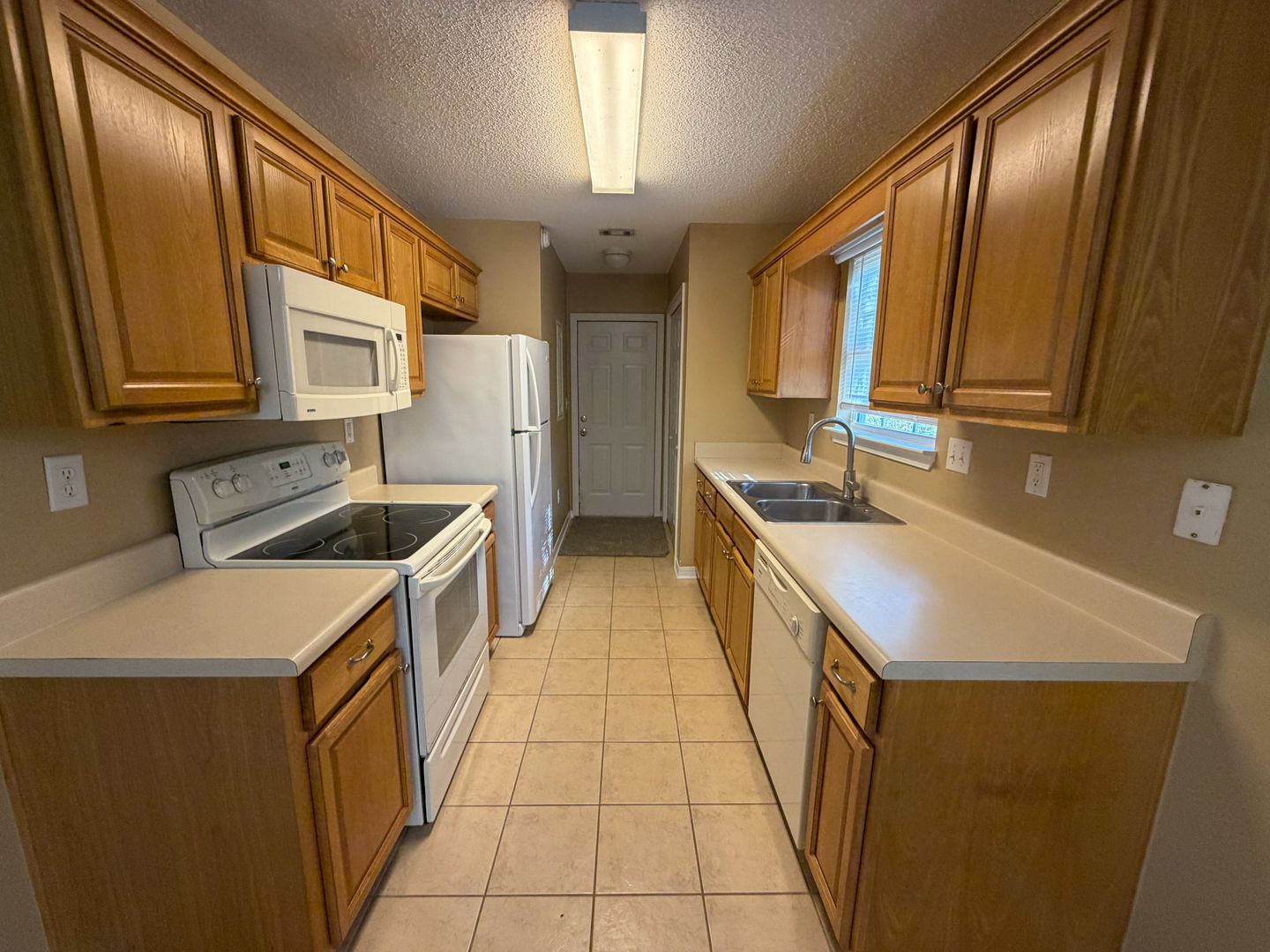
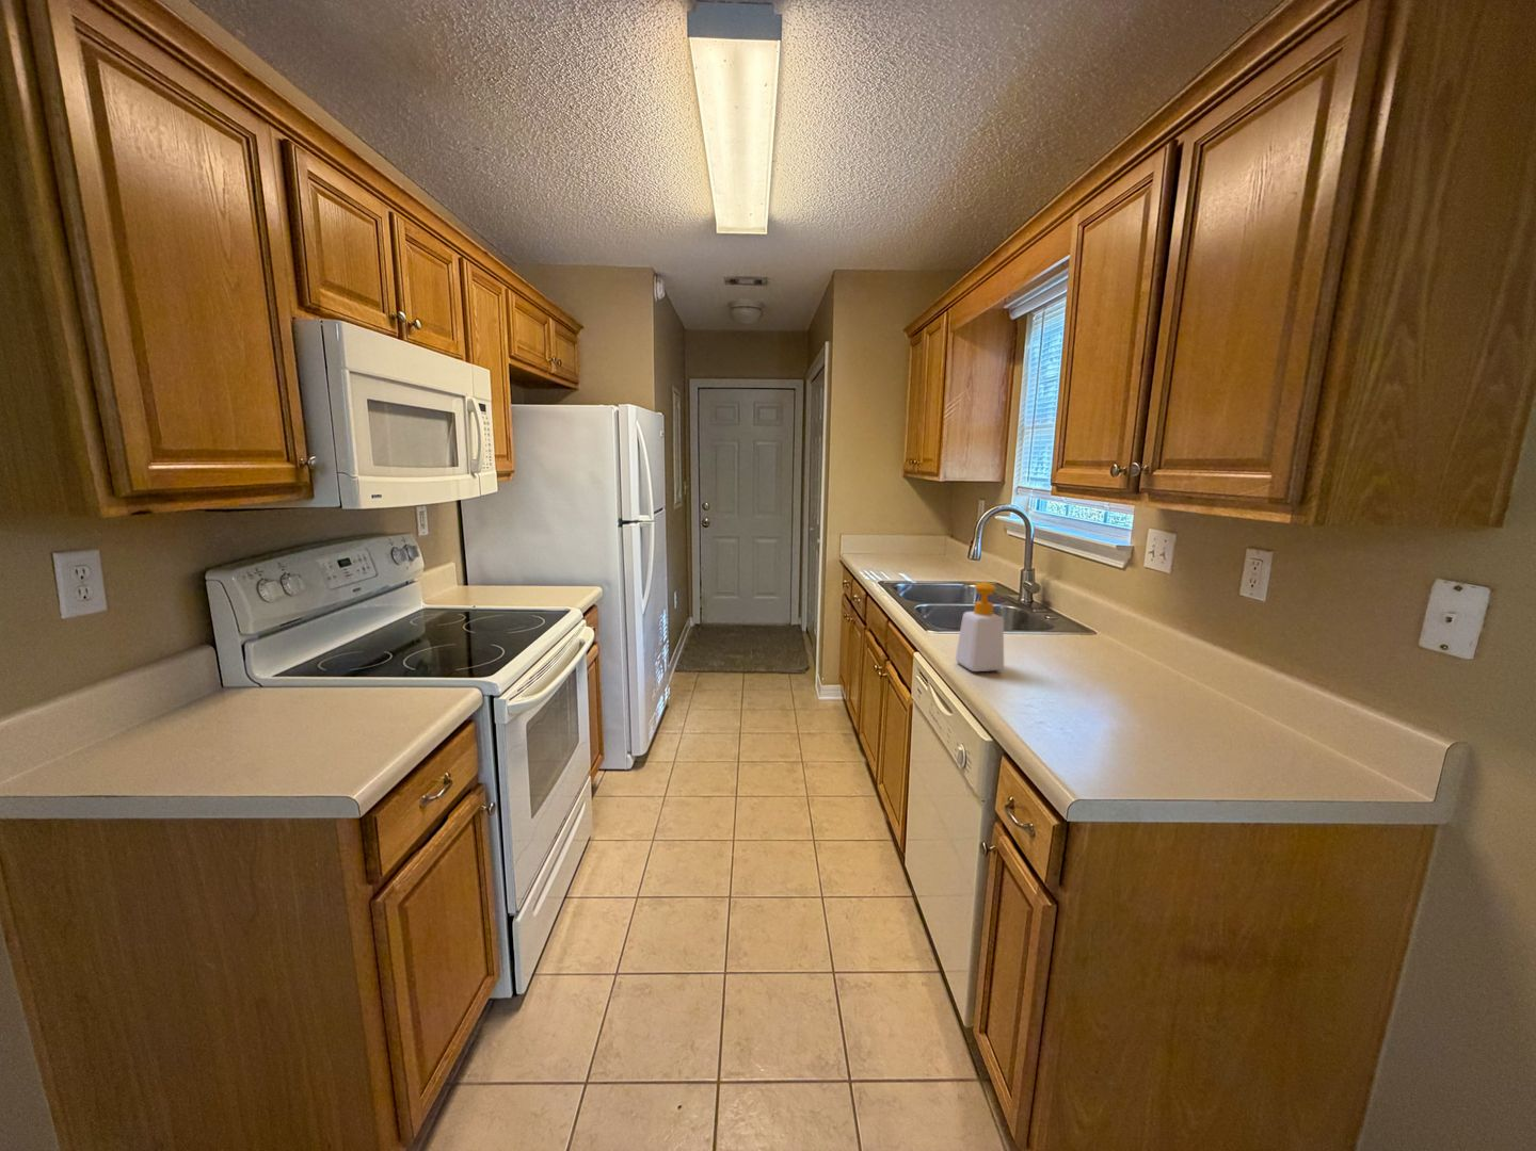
+ soap bottle [954,580,1005,672]
